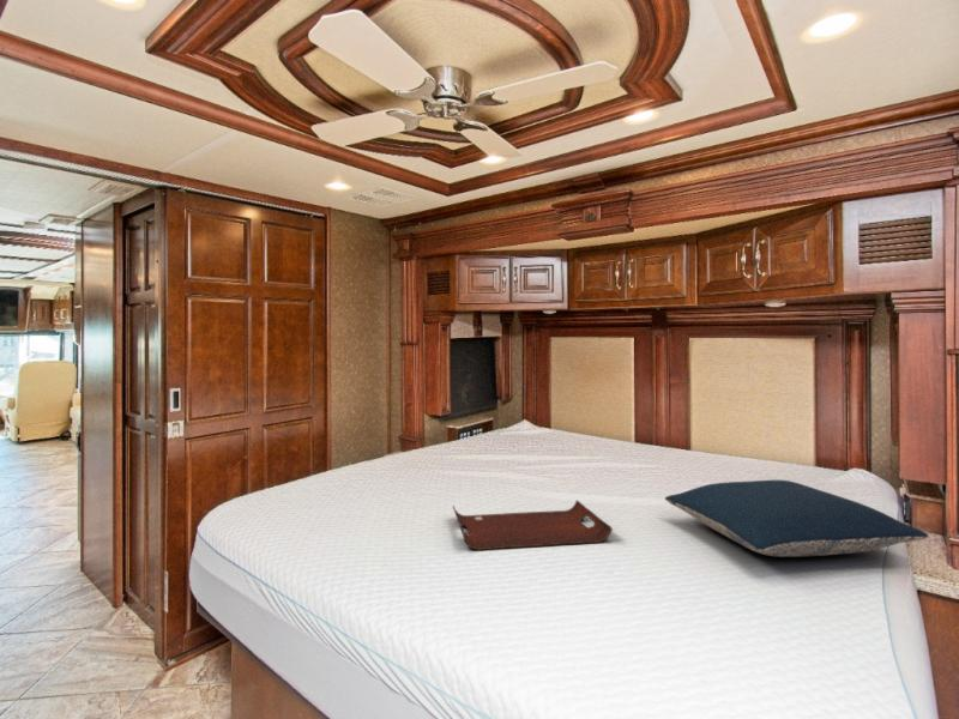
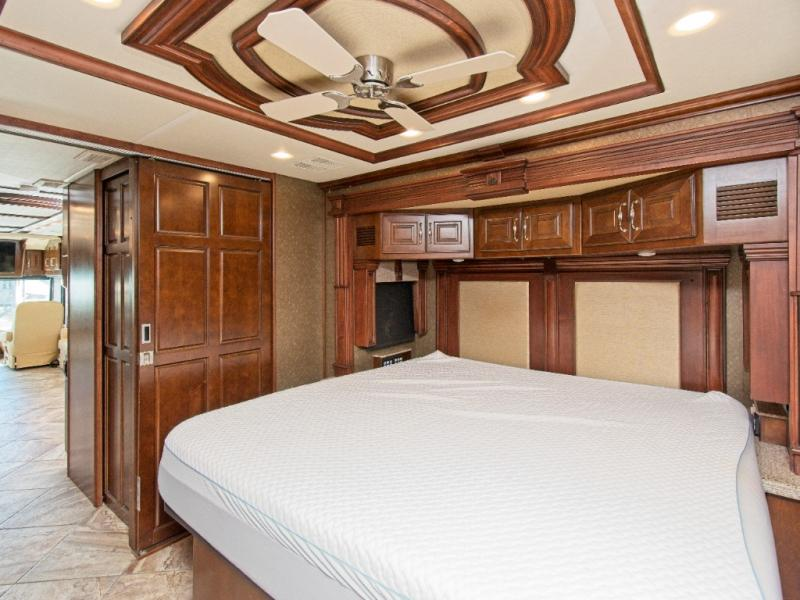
- serving tray [452,499,614,551]
- pillow [664,479,929,558]
